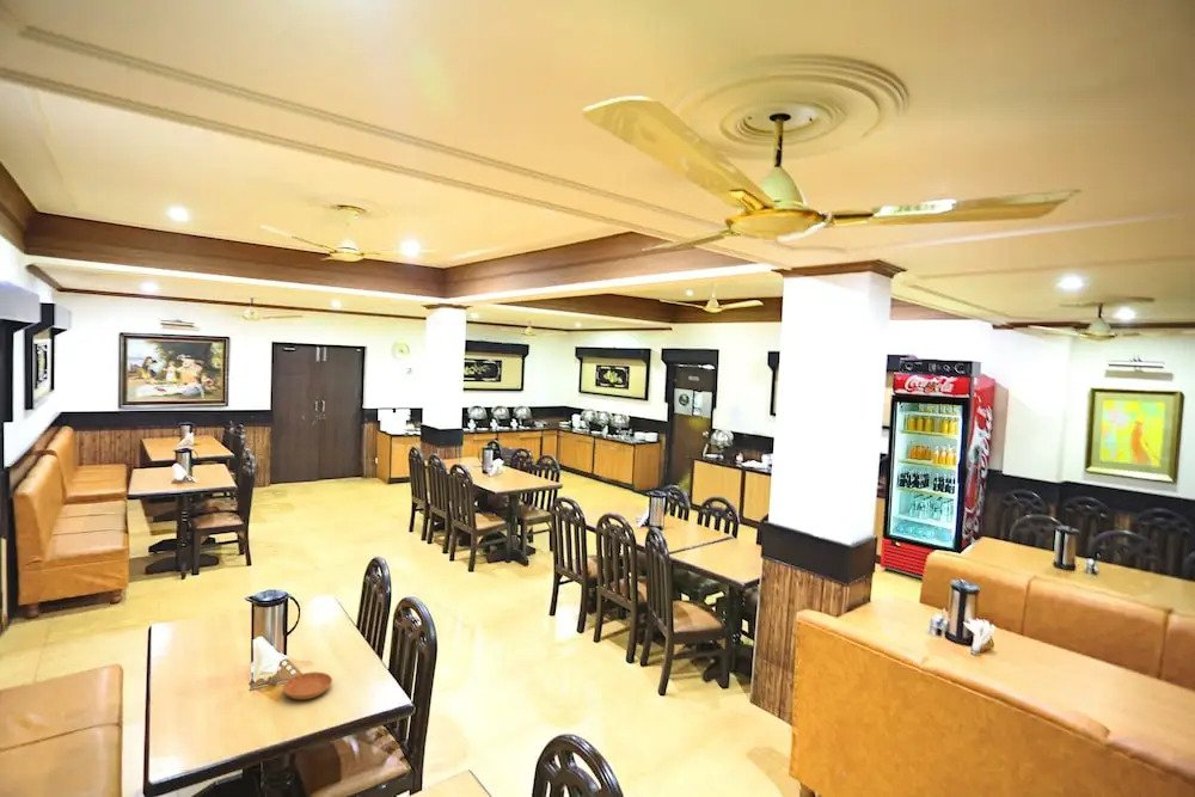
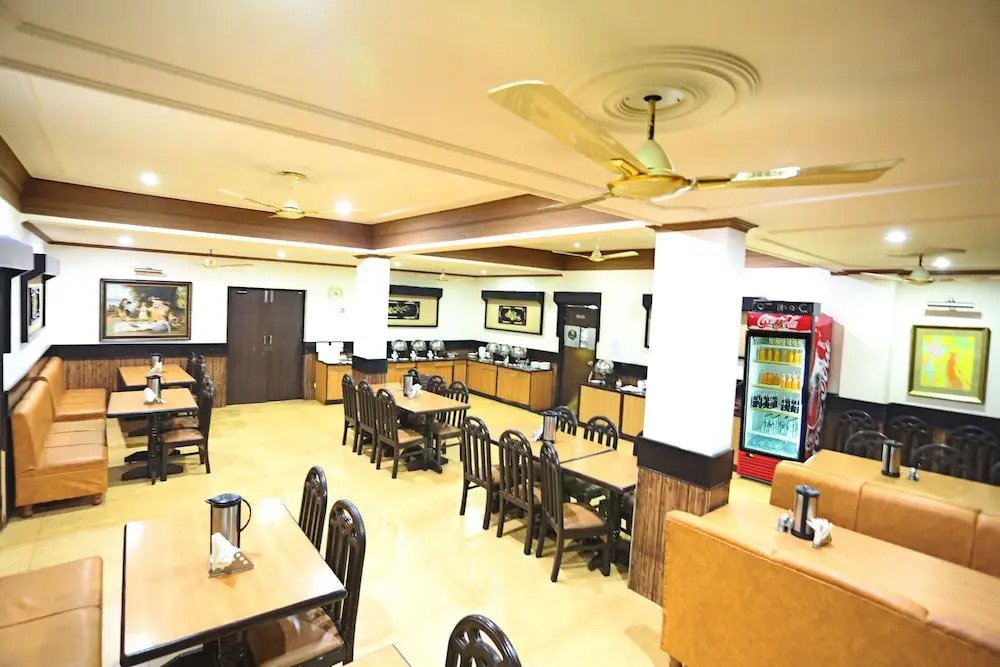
- saucer [282,670,333,701]
